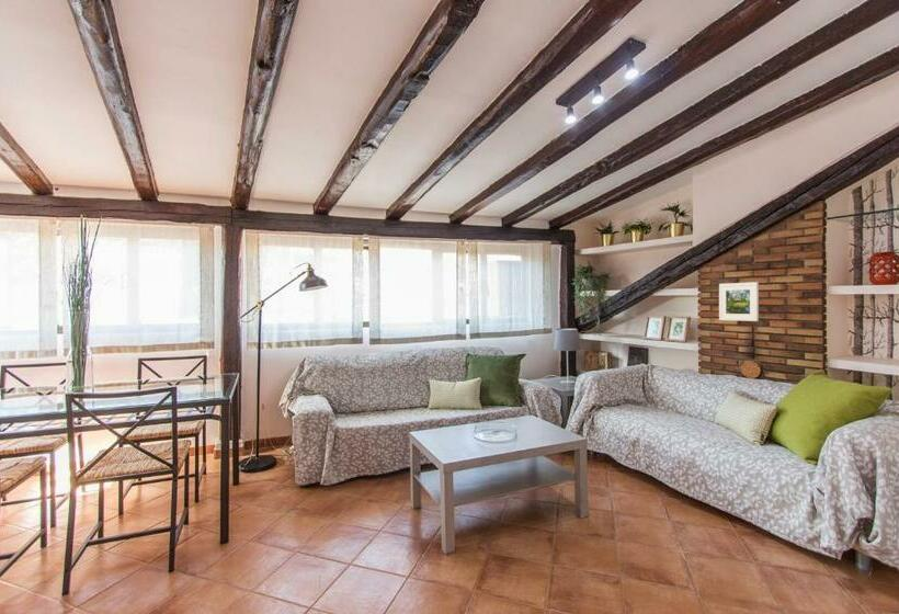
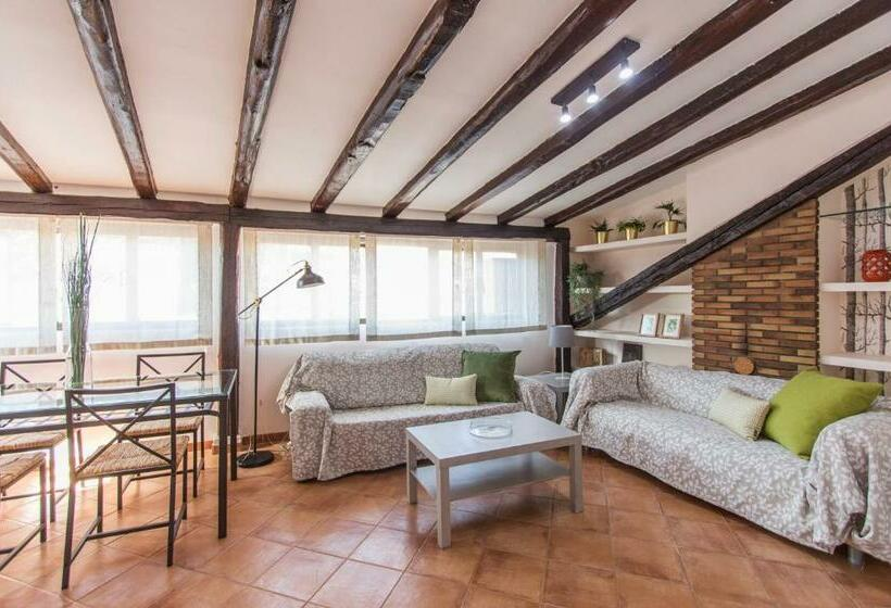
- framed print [718,281,760,322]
